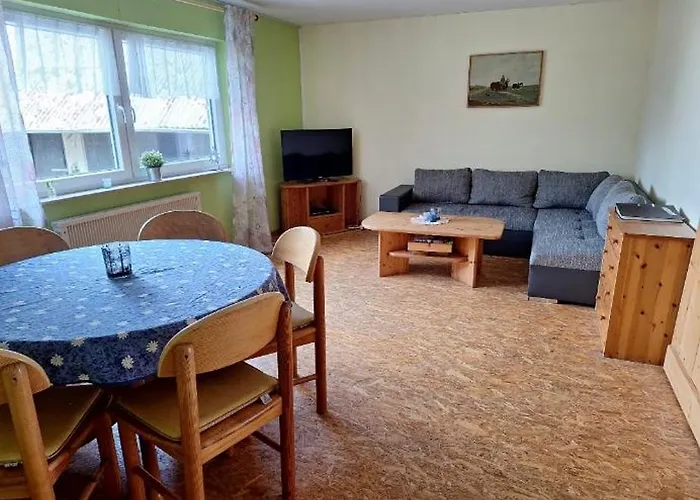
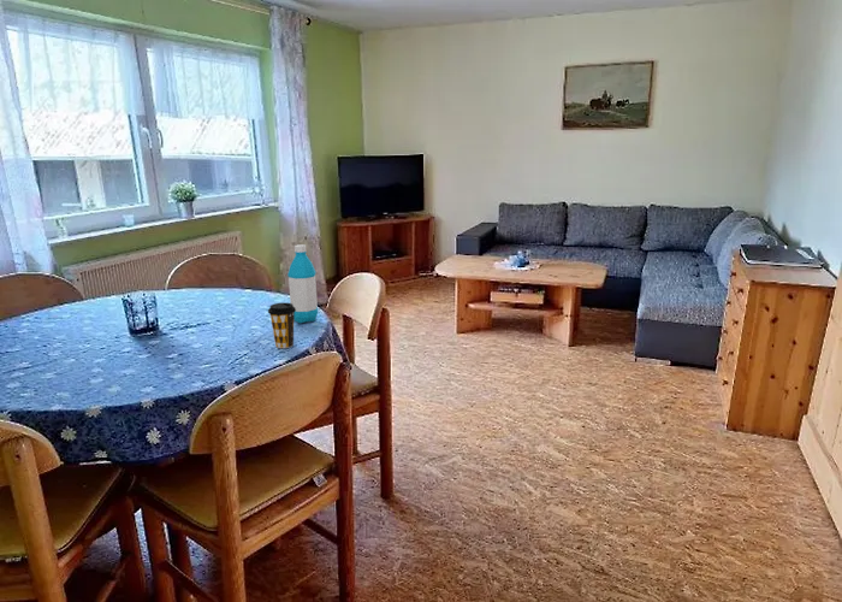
+ water bottle [286,243,319,324]
+ coffee cup [267,301,296,349]
